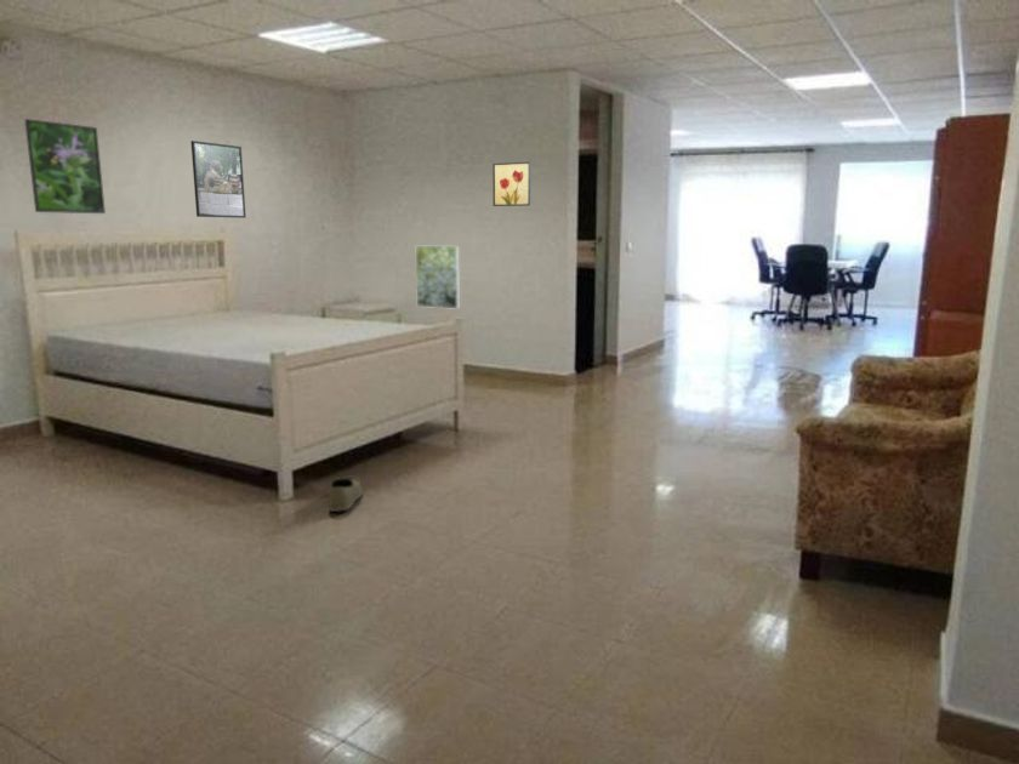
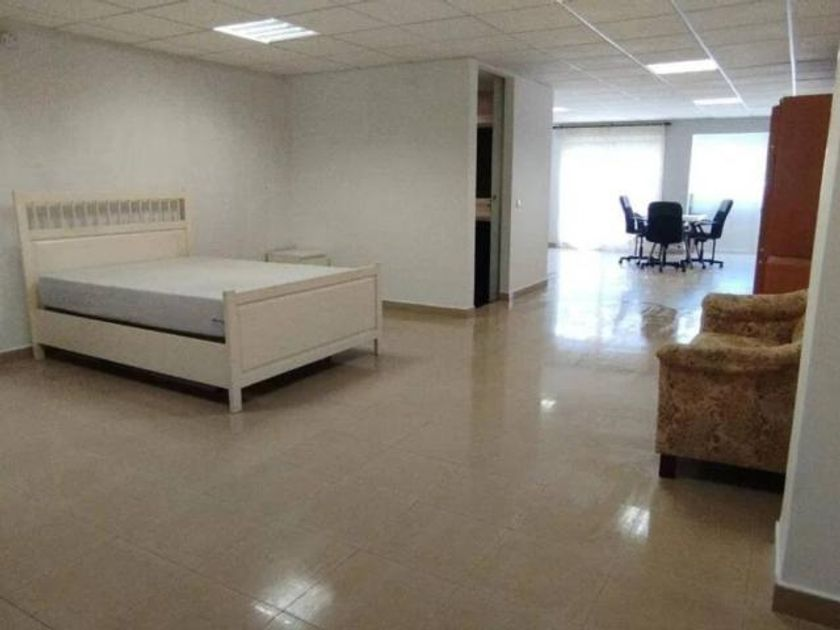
- shoe [328,475,364,513]
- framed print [23,118,107,215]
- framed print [415,245,461,310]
- wall art [491,160,531,207]
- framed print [189,139,247,219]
